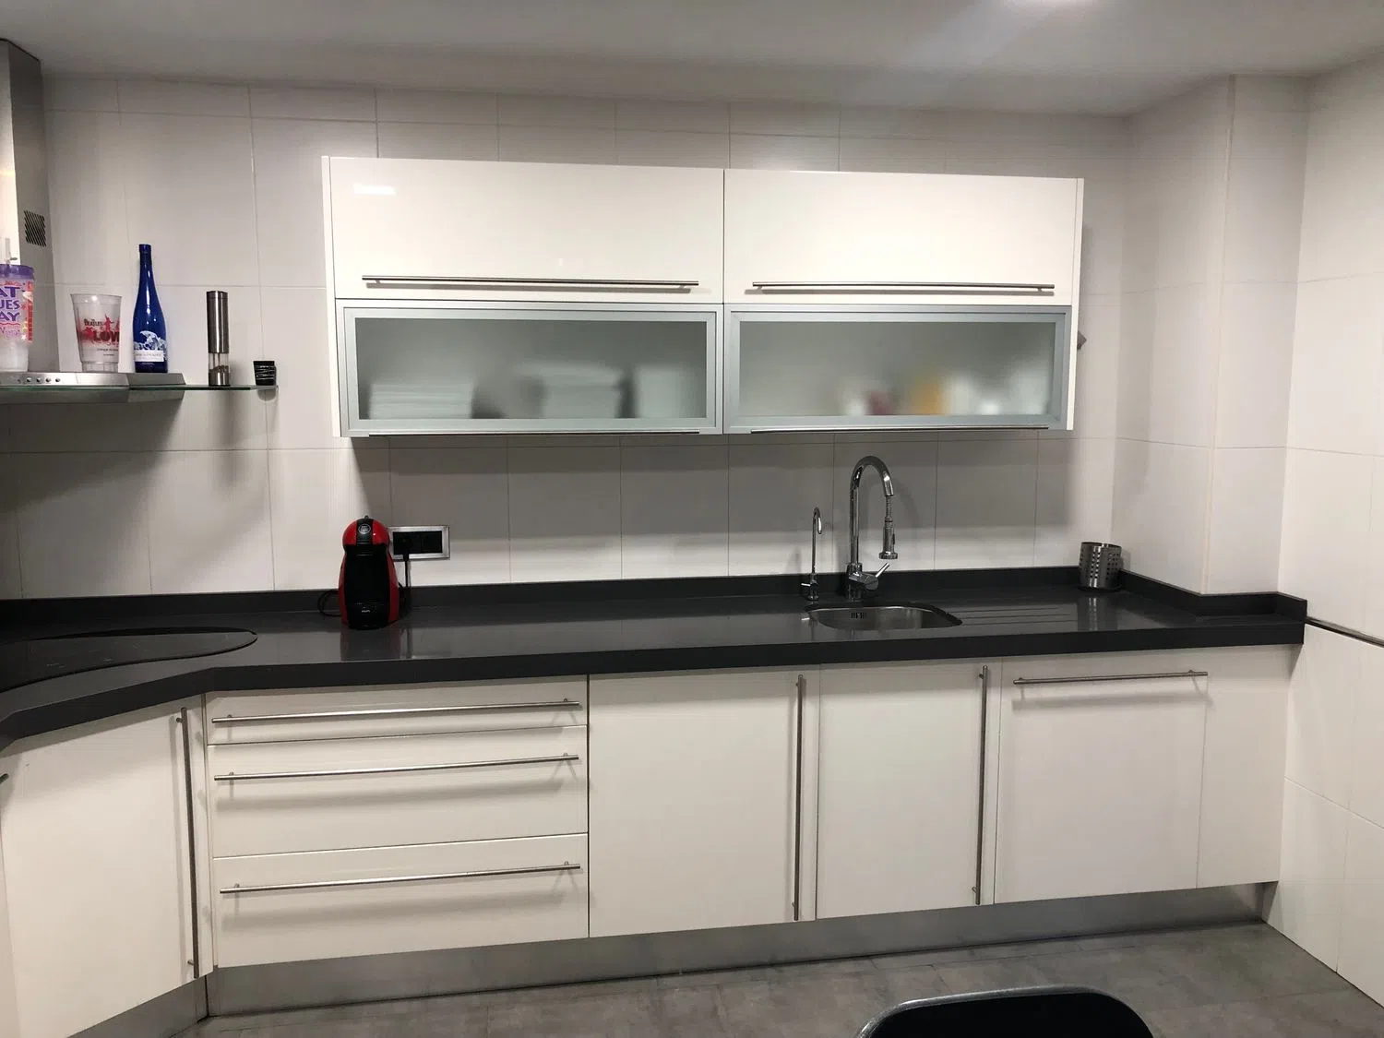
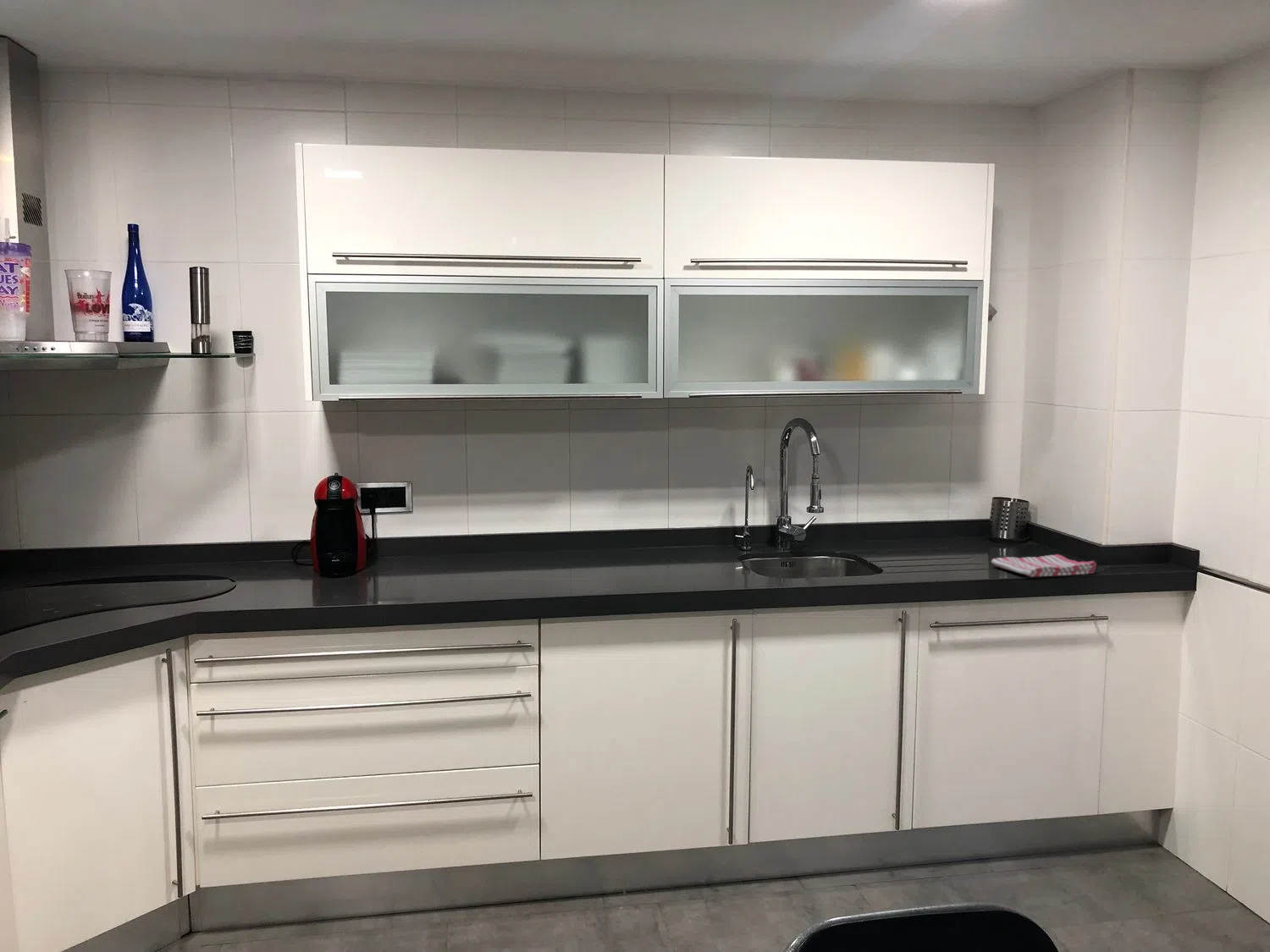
+ dish towel [991,553,1097,578]
